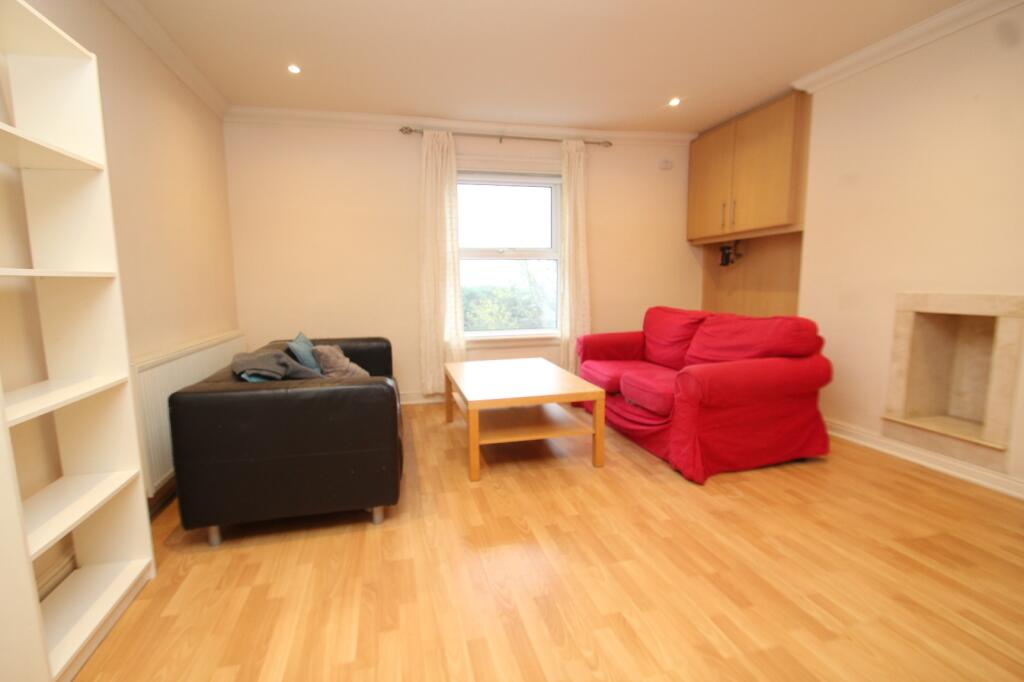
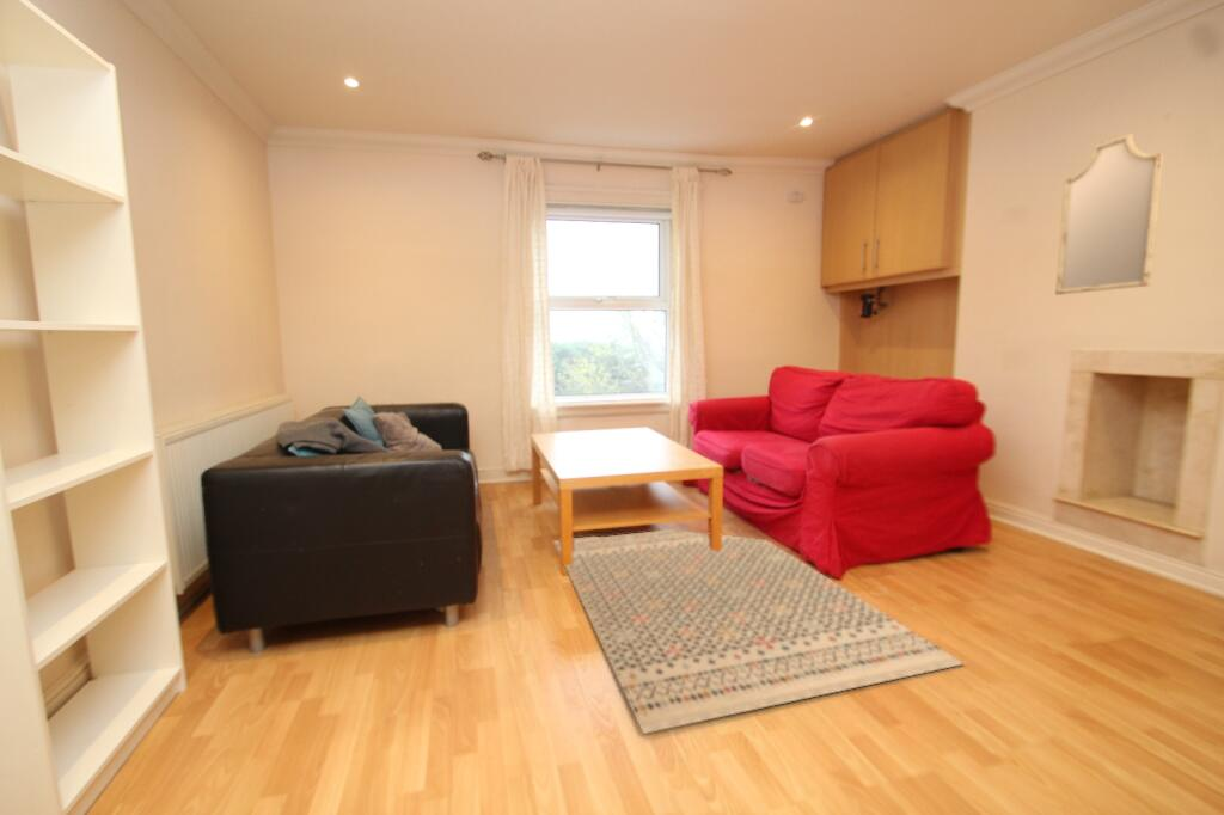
+ rug [552,528,966,735]
+ home mirror [1054,133,1164,295]
